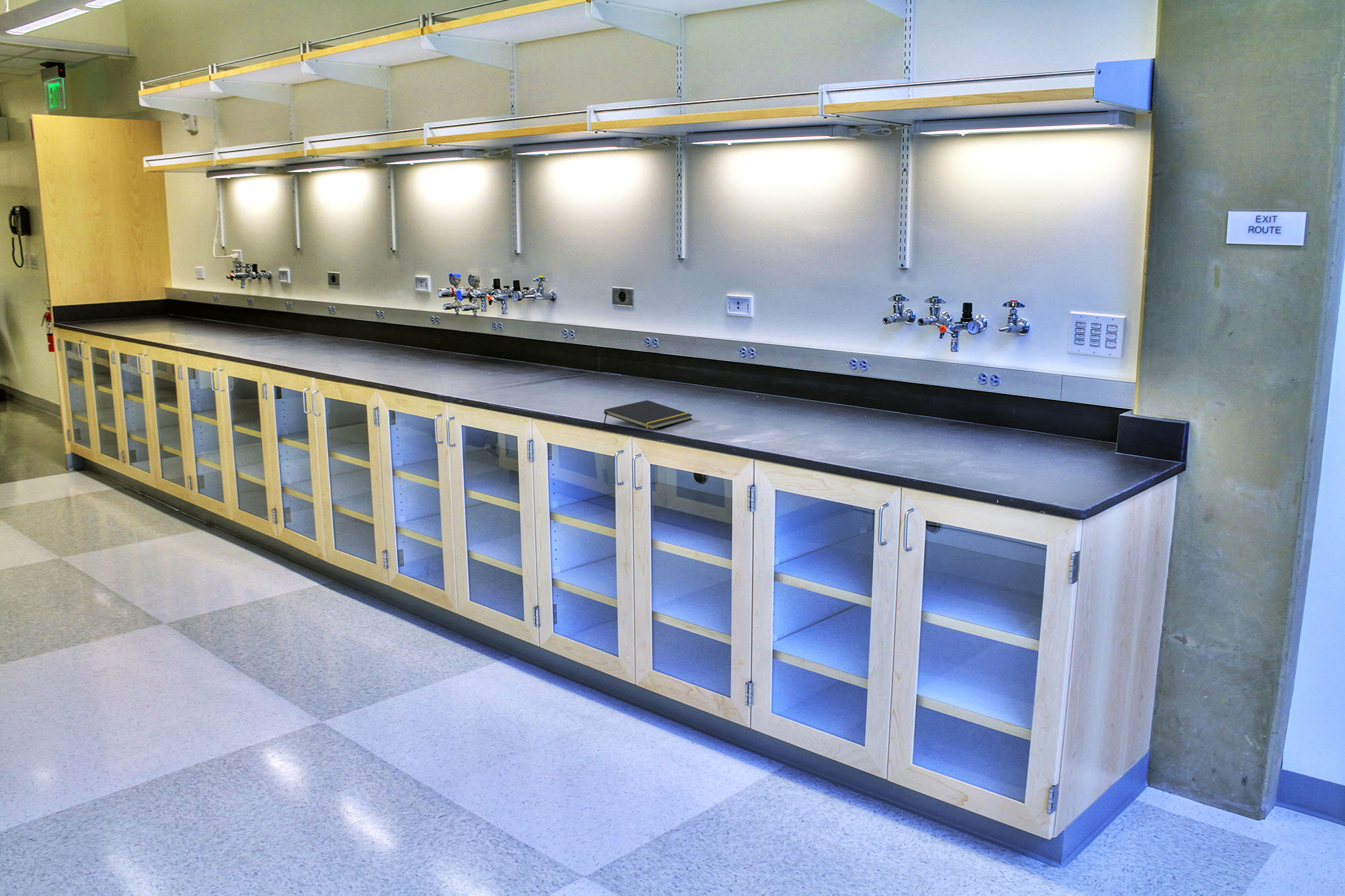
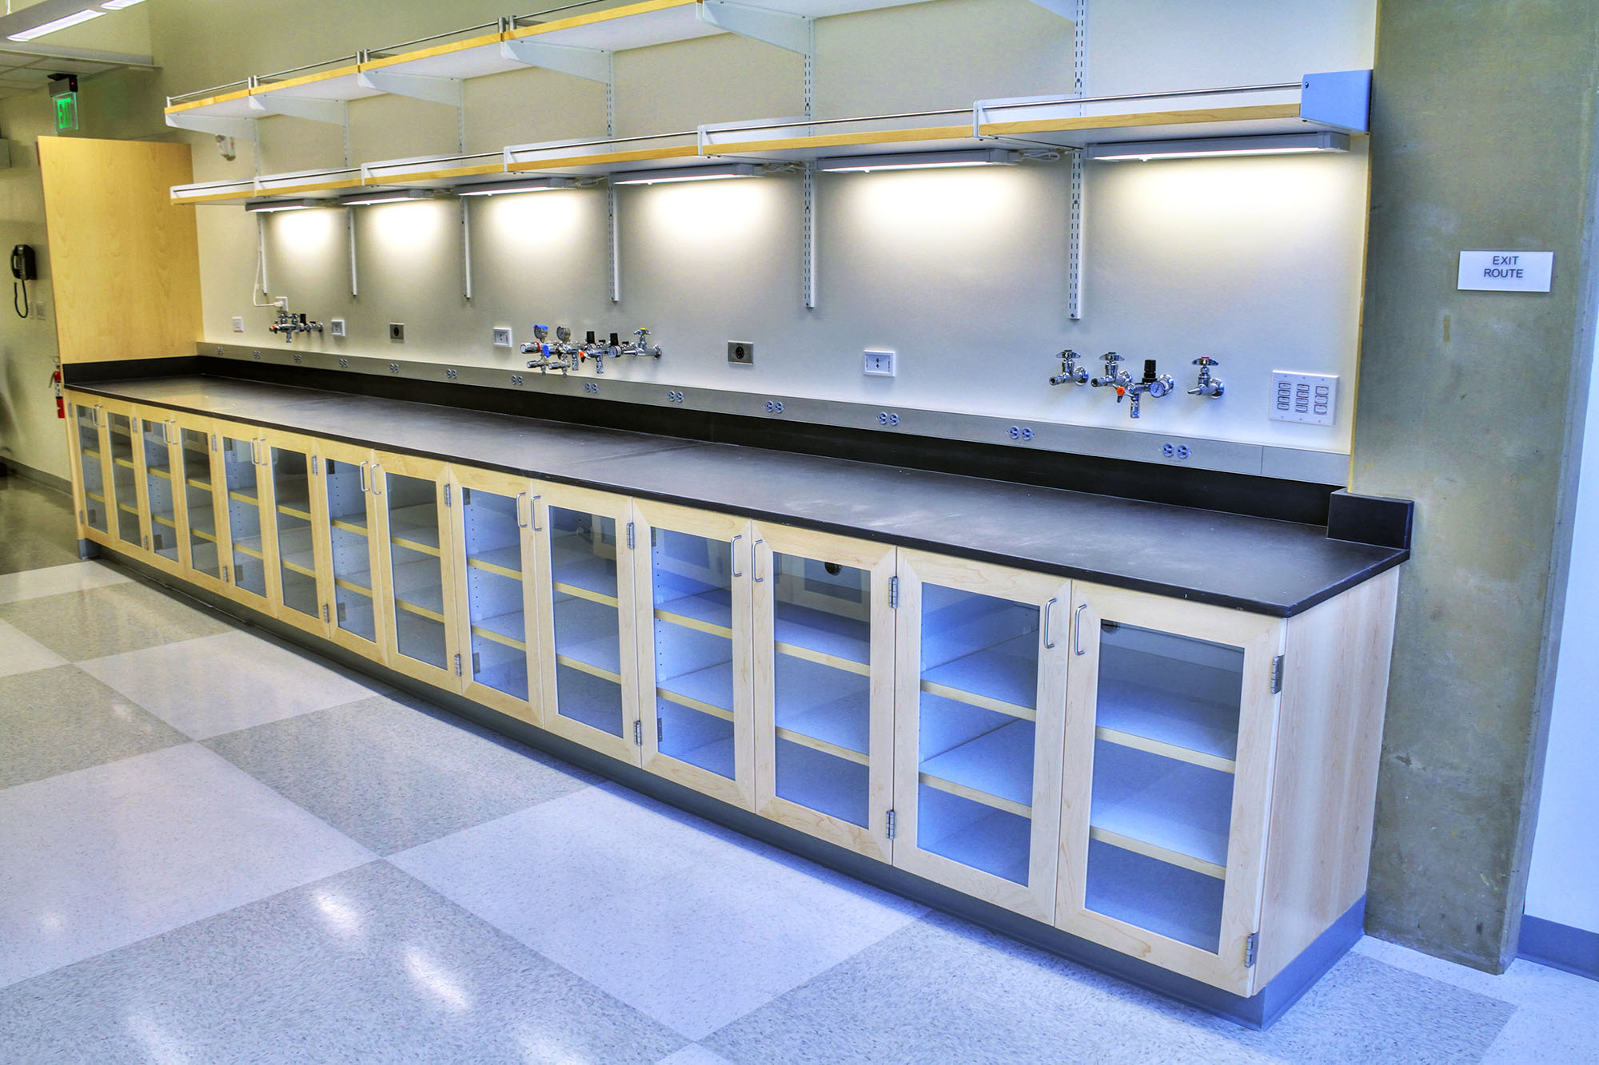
- notepad [603,400,693,430]
